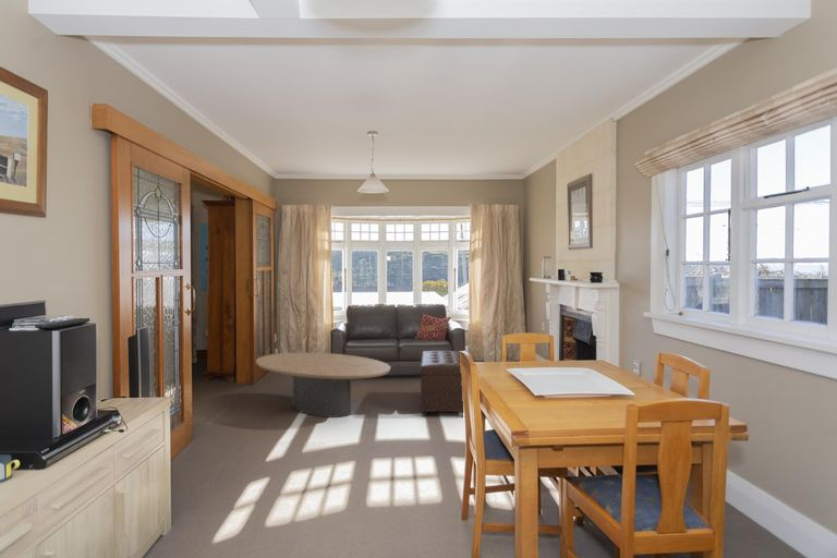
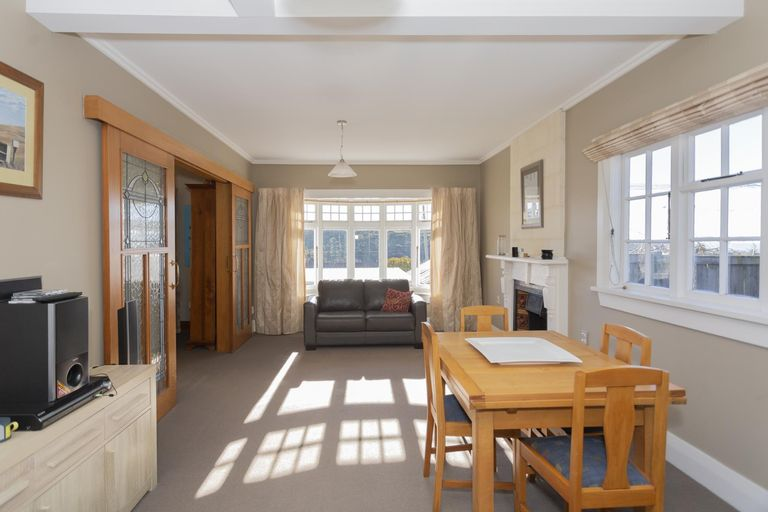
- ottoman [420,350,464,417]
- coffee table [255,352,392,418]
